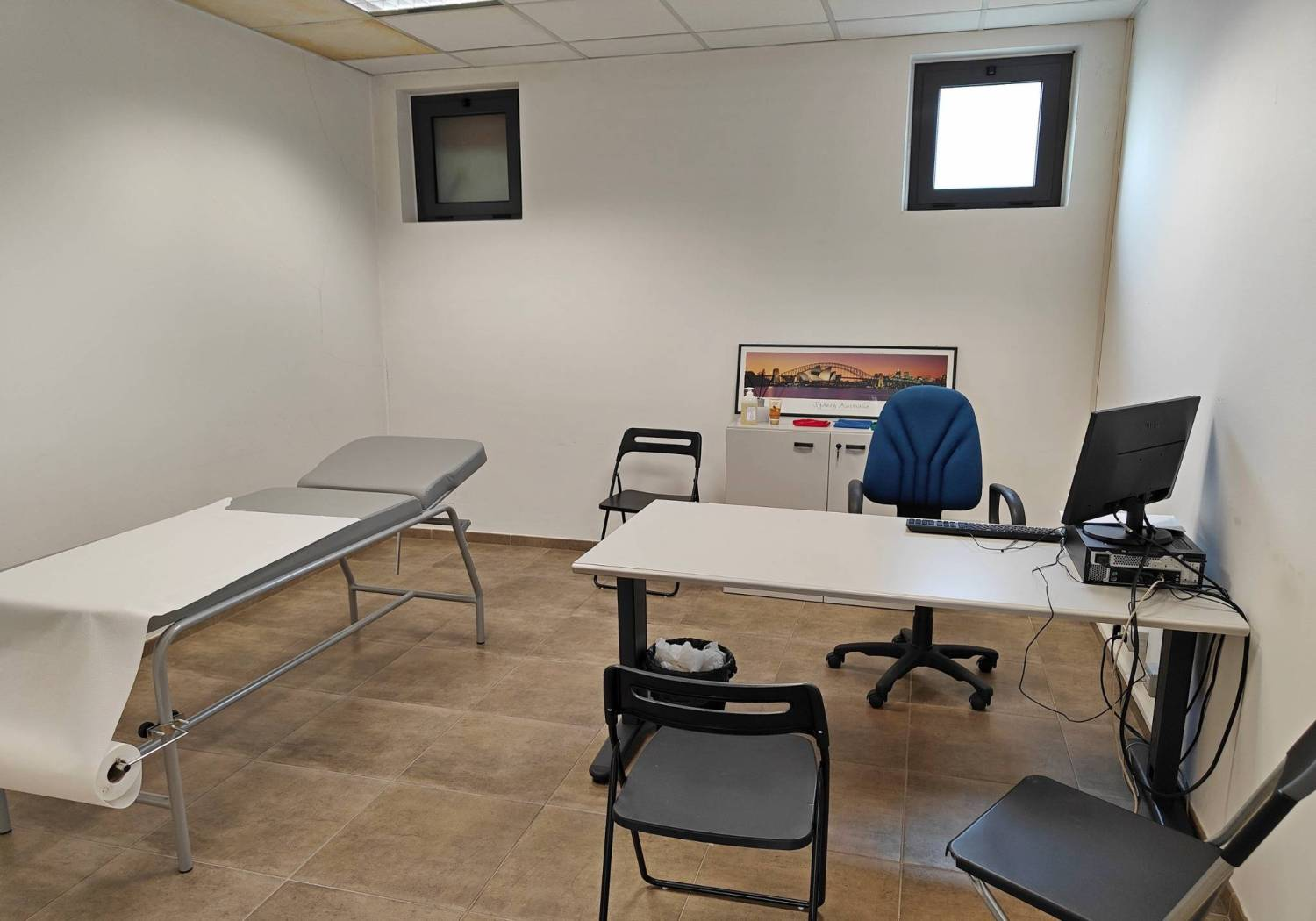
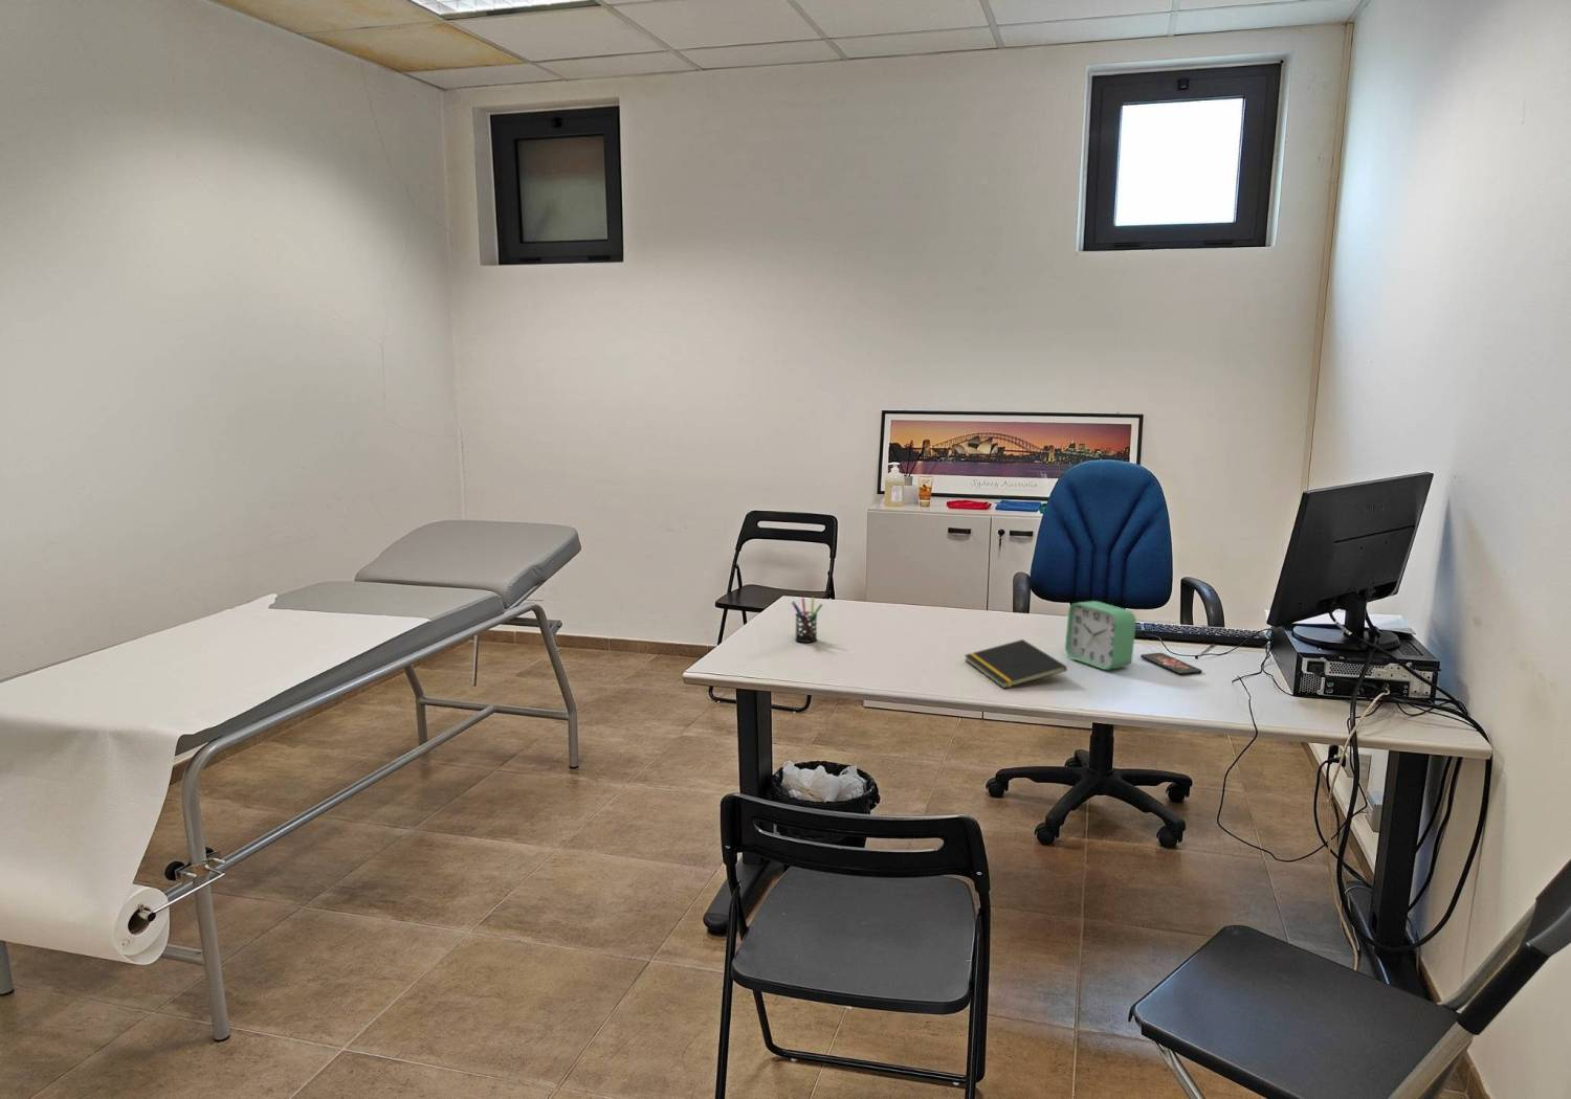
+ alarm clock [1064,600,1138,671]
+ notepad [963,638,1068,690]
+ pen holder [790,597,824,643]
+ smartphone [1140,652,1203,677]
